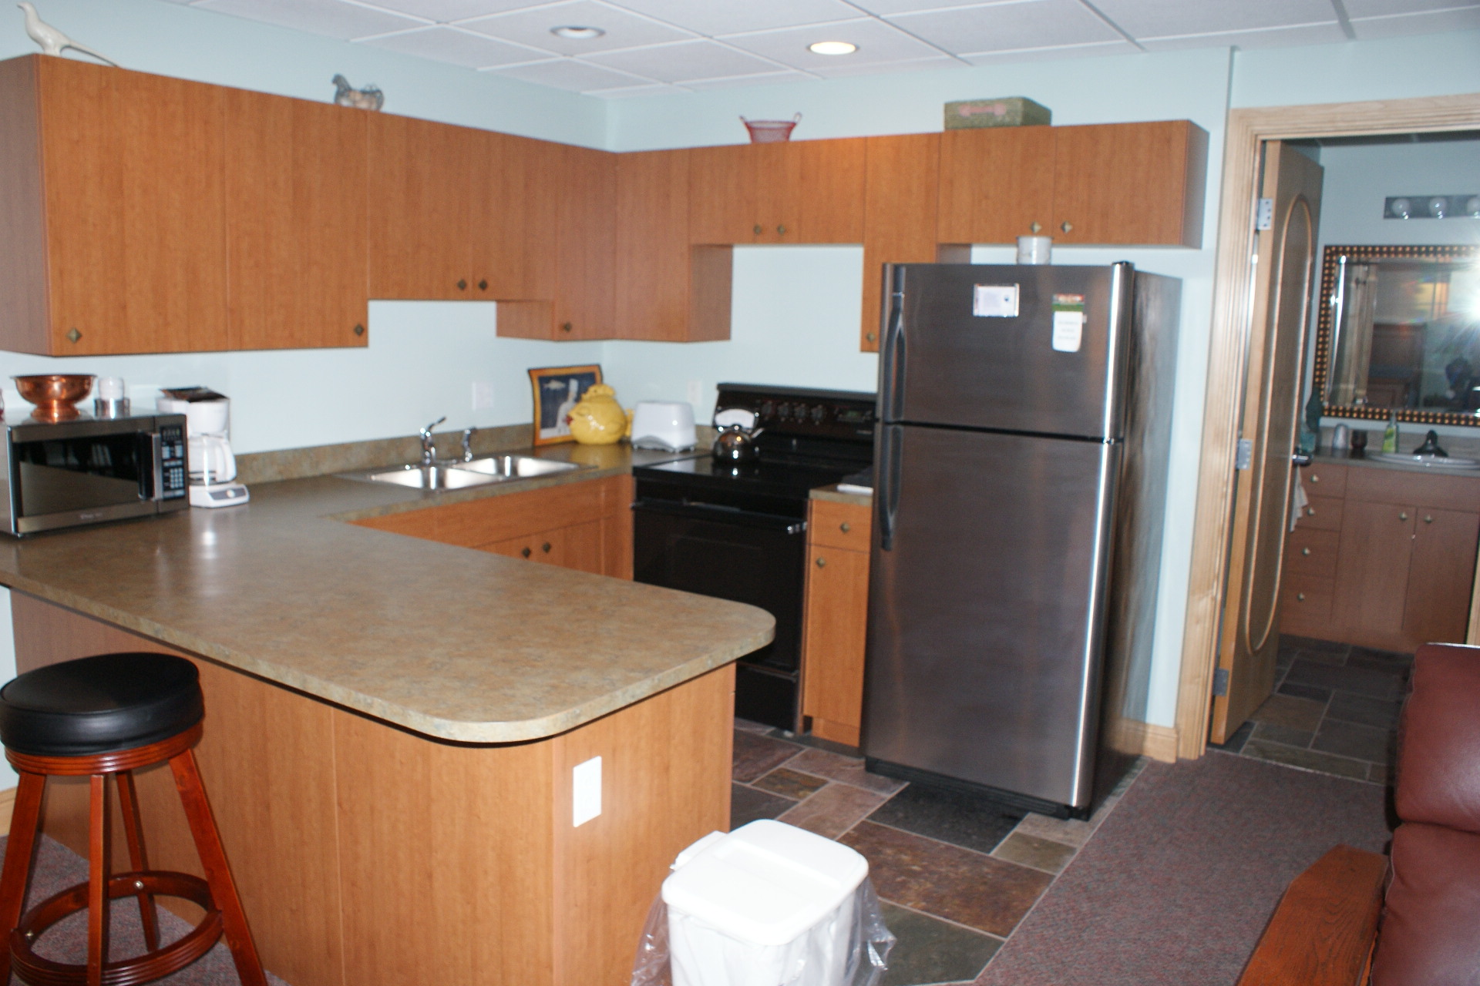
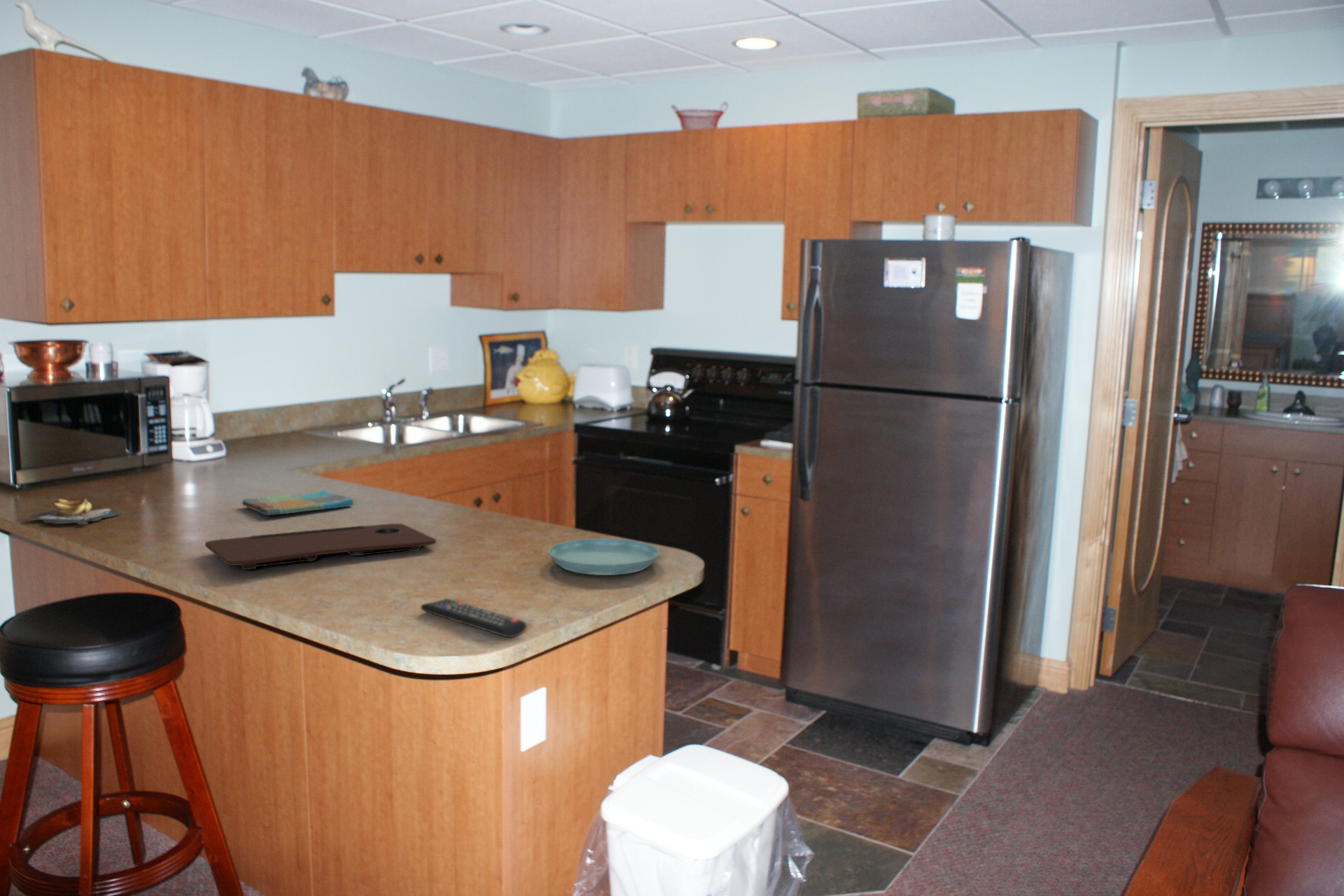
+ cutting board [204,523,437,570]
+ banana bunch [26,497,120,526]
+ saucer [547,538,660,576]
+ remote control [420,598,527,638]
+ dish towel [241,489,354,516]
